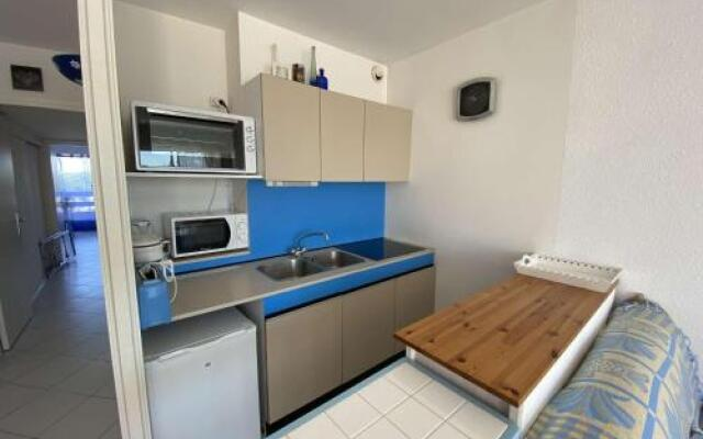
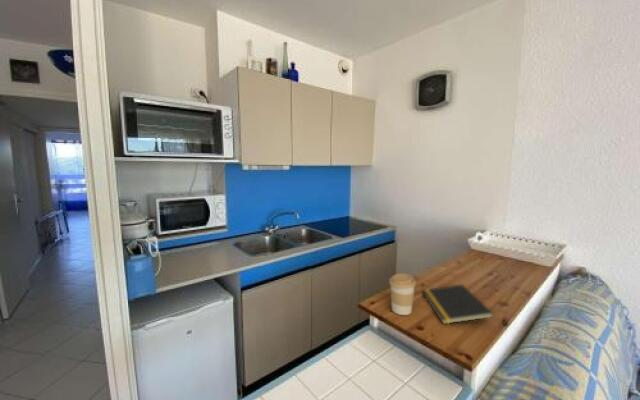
+ notepad [421,283,495,325]
+ coffee cup [388,273,417,316]
